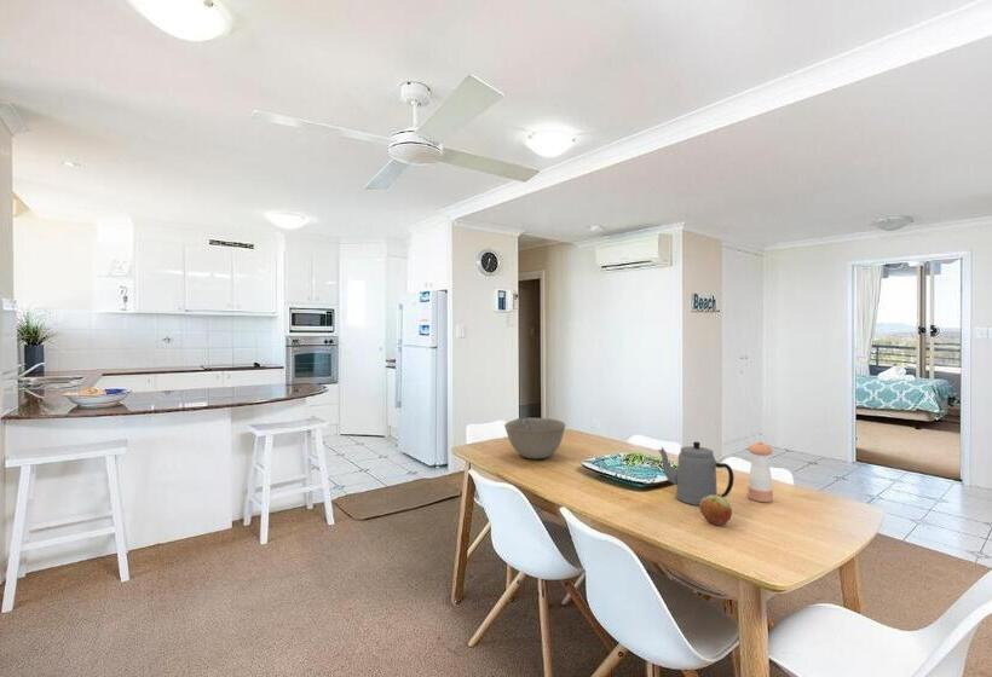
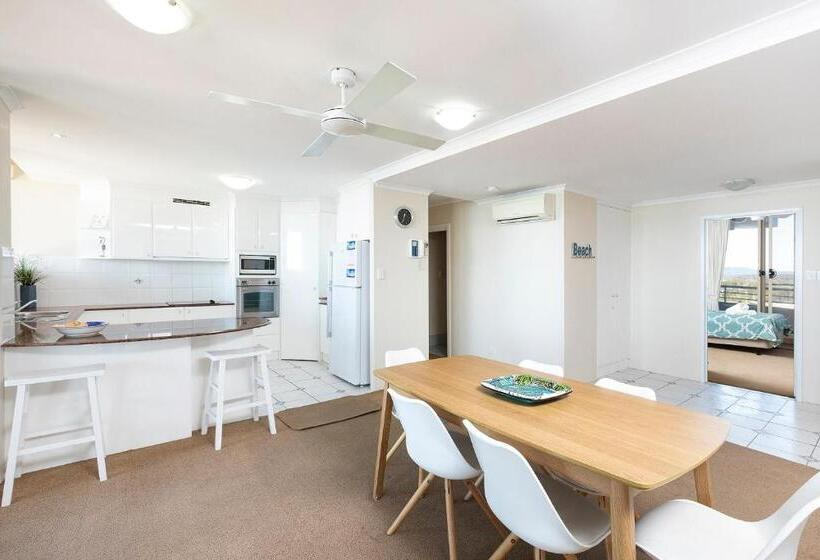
- apple [698,494,733,526]
- pepper shaker [746,440,774,503]
- bowl [503,417,566,461]
- teapot [657,440,736,507]
